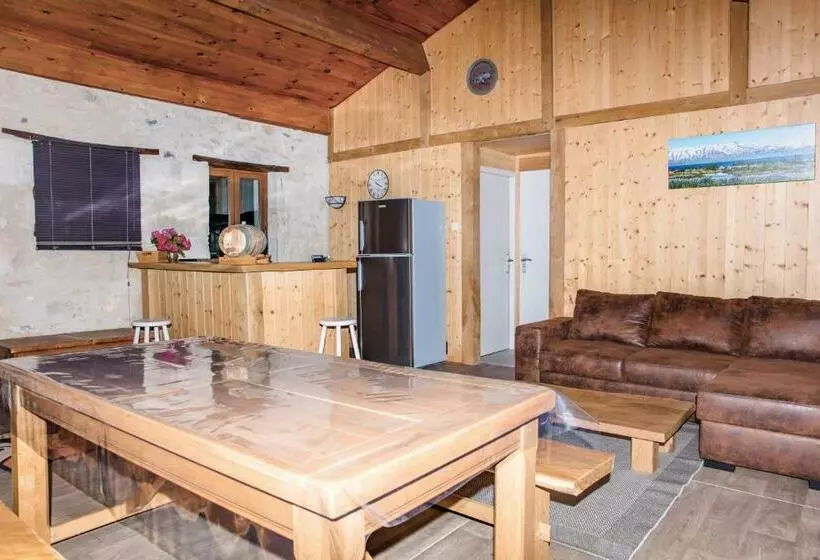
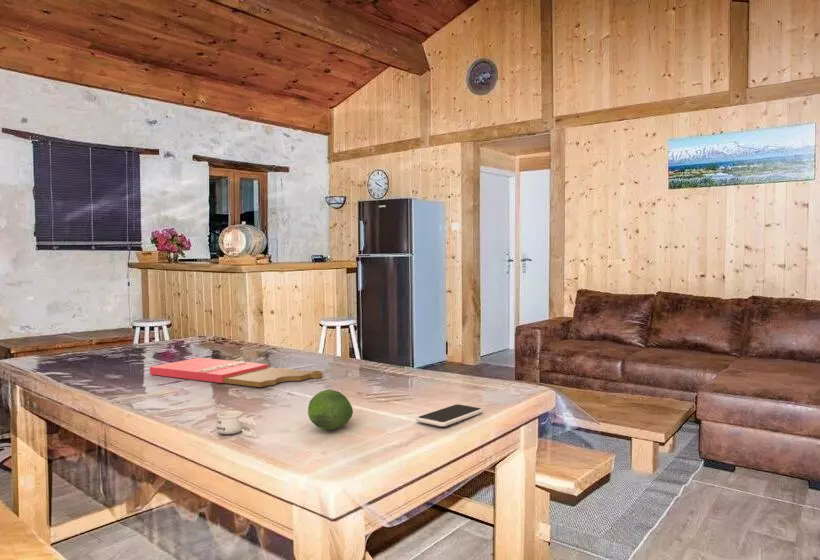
+ smartphone [415,403,484,428]
+ fruit [307,388,354,431]
+ cutting board [149,357,324,388]
+ mug [216,410,257,439]
